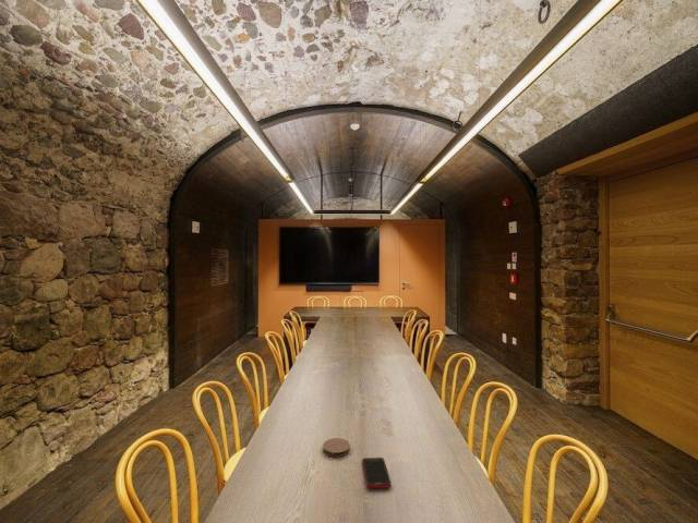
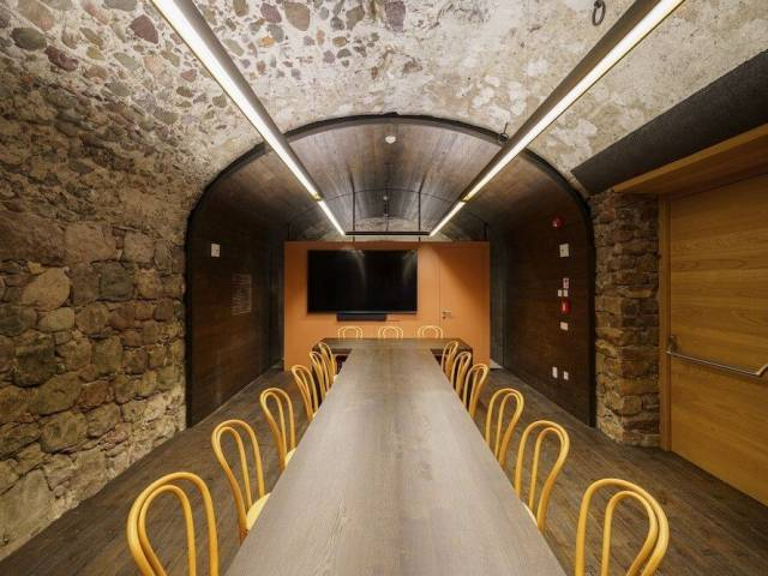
- cell phone [361,457,392,489]
- coaster [322,437,351,458]
